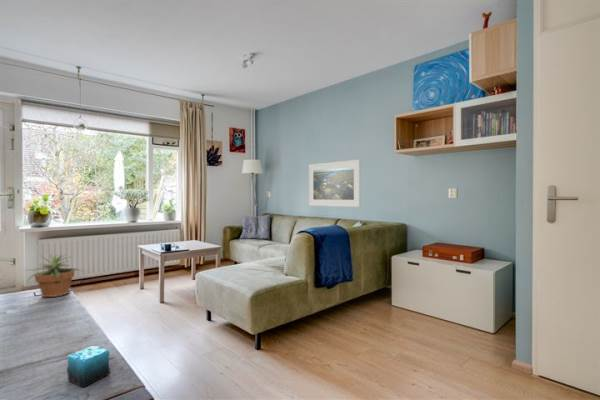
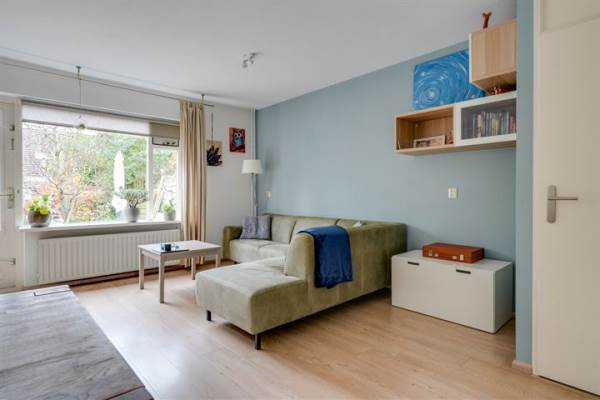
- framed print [308,158,361,208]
- candle [66,344,111,388]
- potted plant [26,252,86,298]
